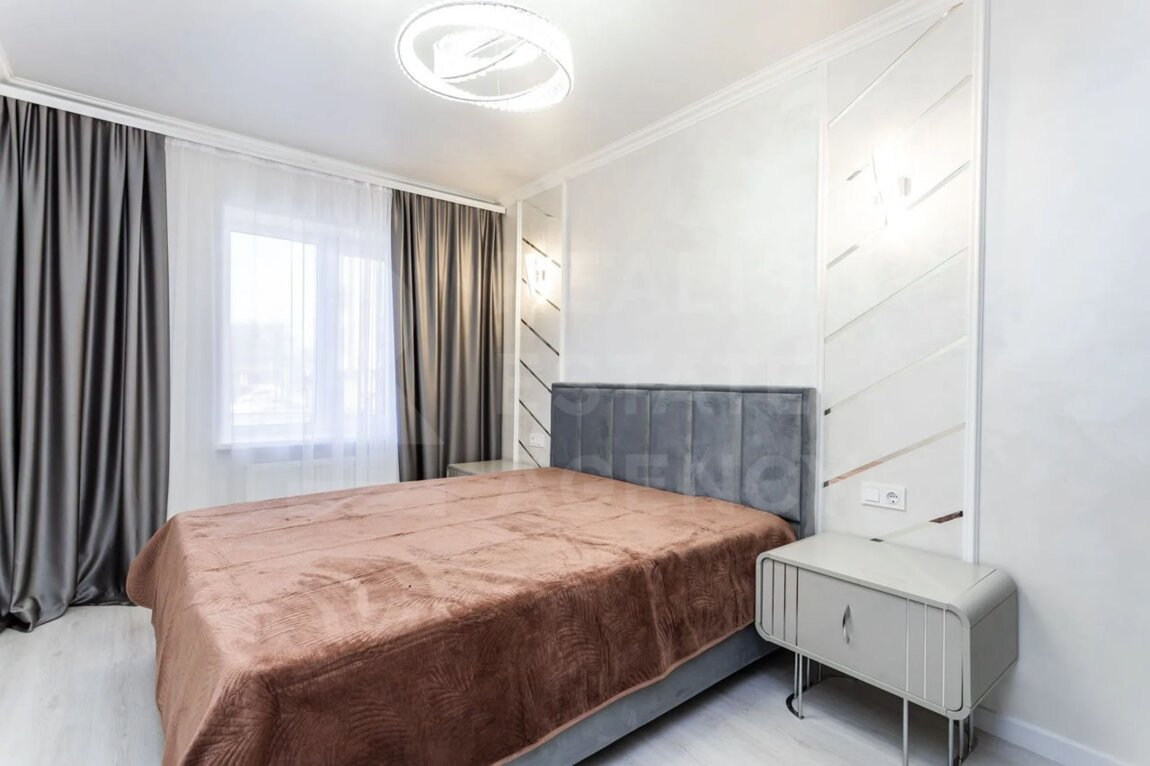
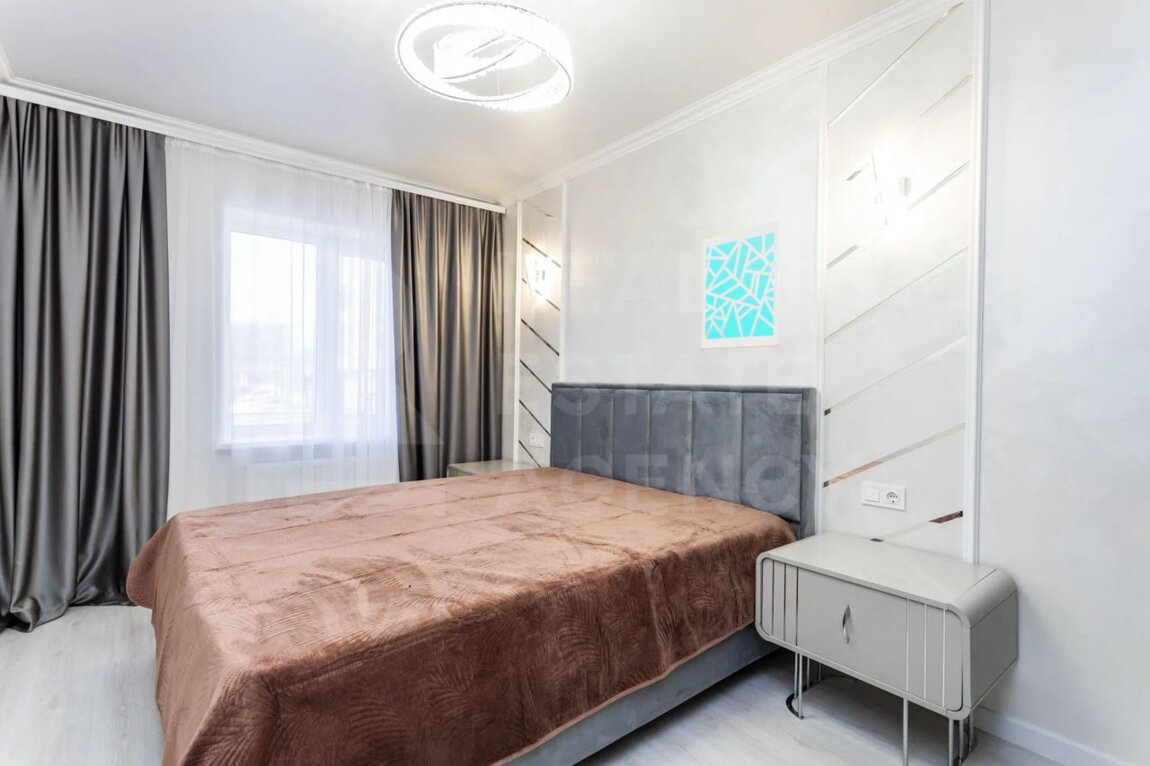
+ wall art [700,218,781,350]
